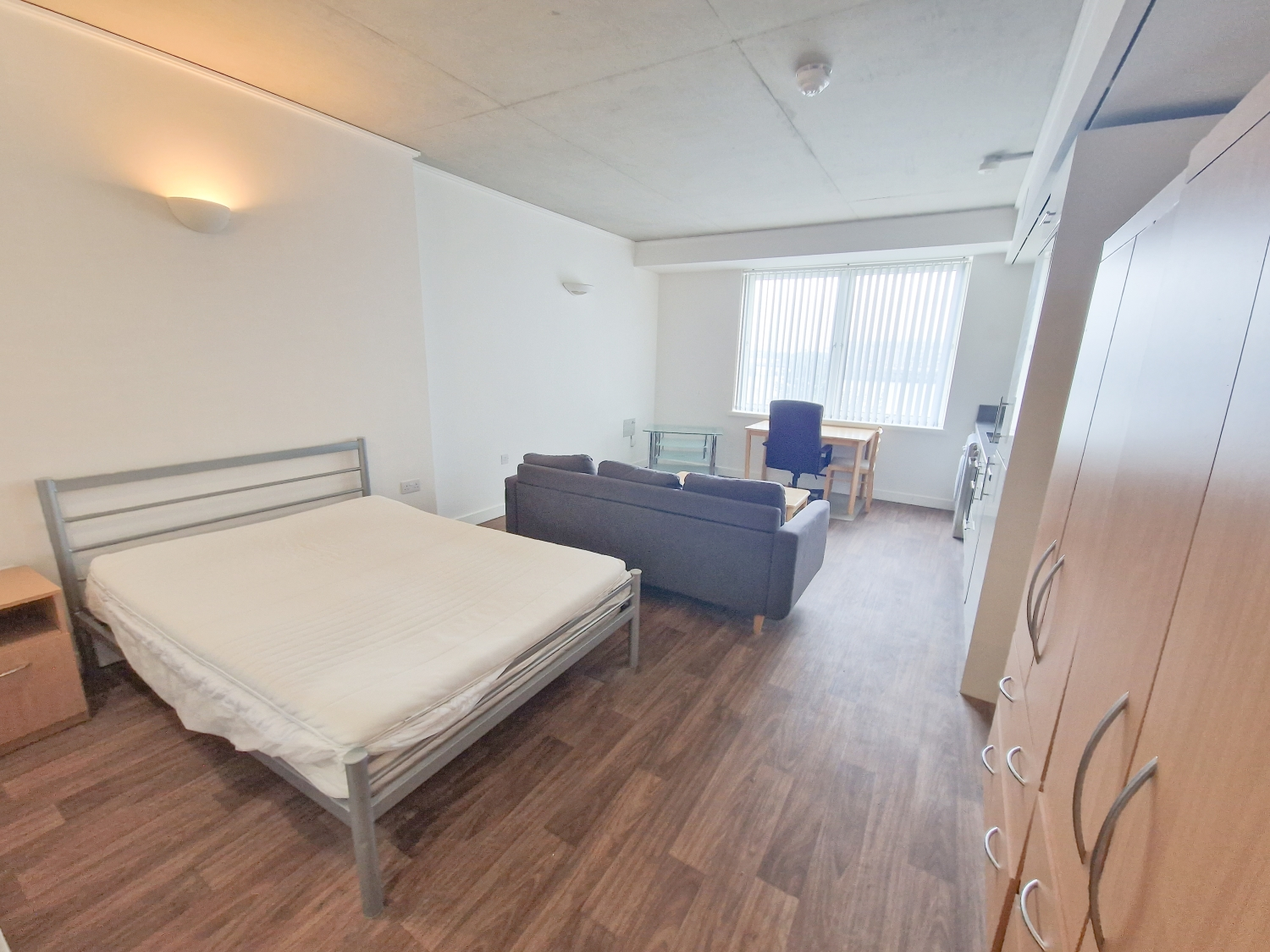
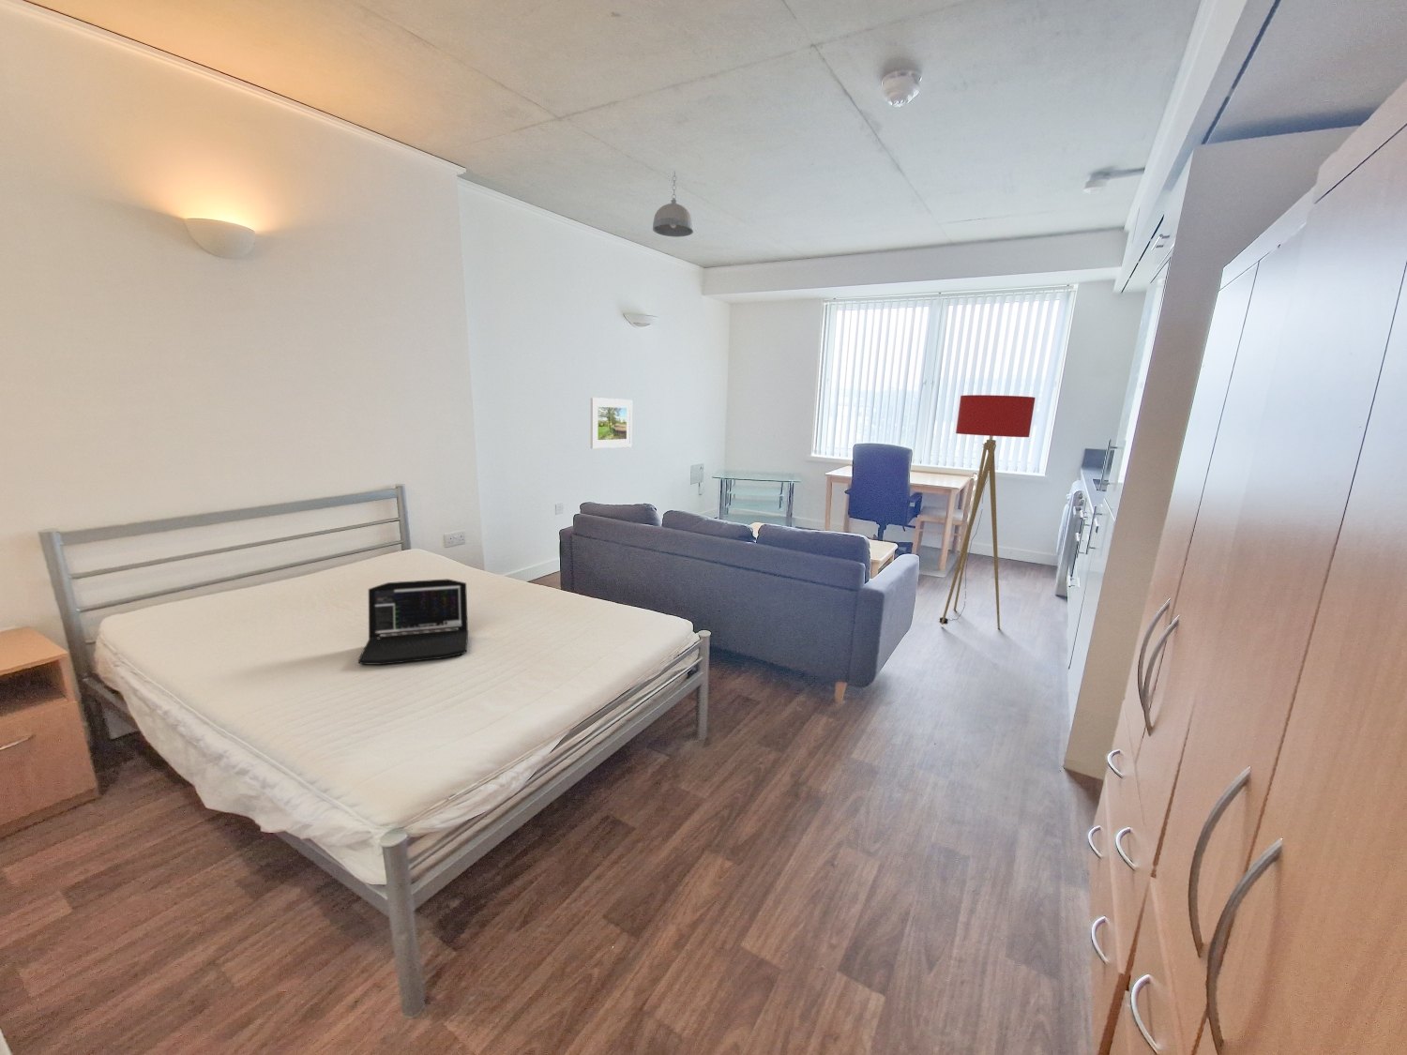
+ laptop [358,577,469,666]
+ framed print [590,397,634,449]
+ pendant light [651,170,695,238]
+ floor lamp [939,393,1037,629]
